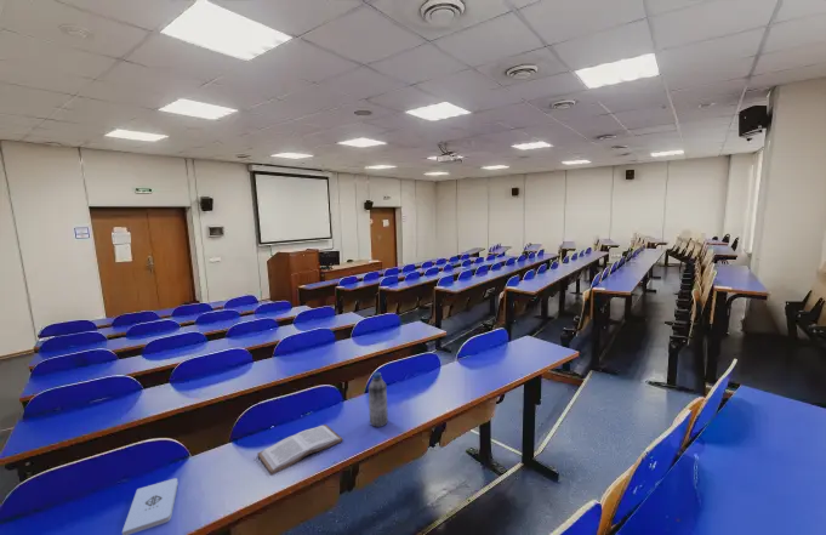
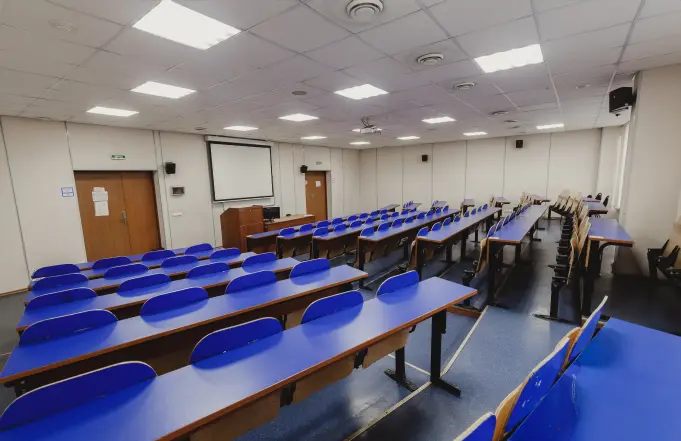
- water bottle [368,371,389,428]
- book [256,423,343,476]
- notepad [121,477,180,535]
